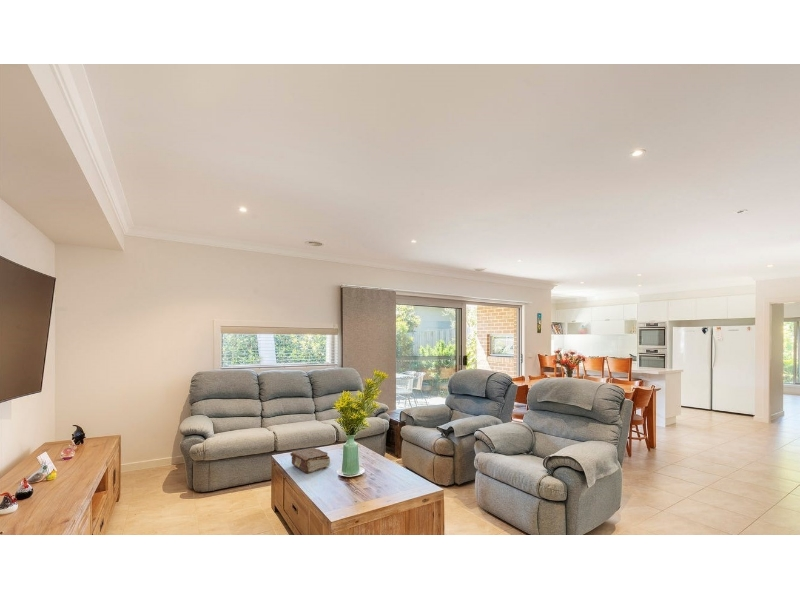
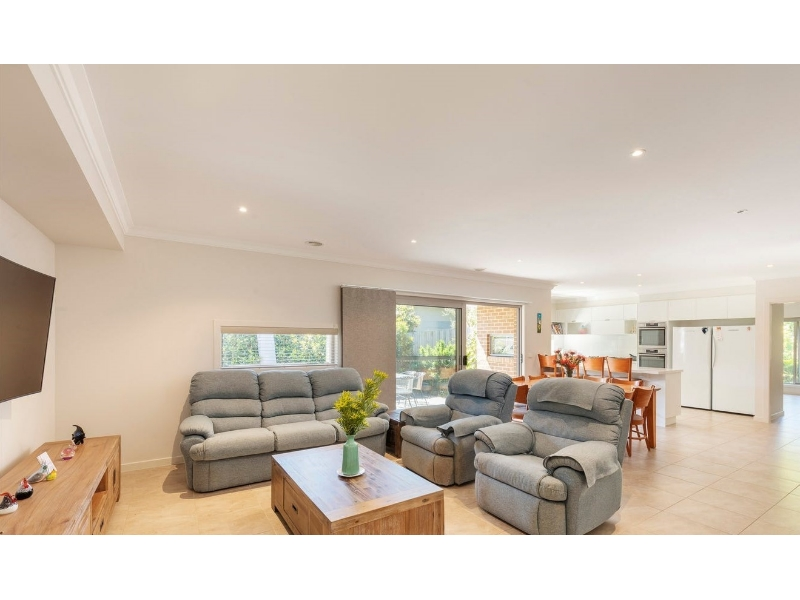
- book [289,447,331,474]
